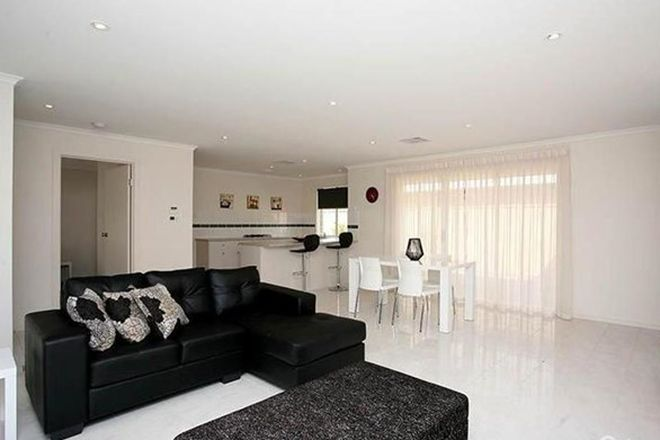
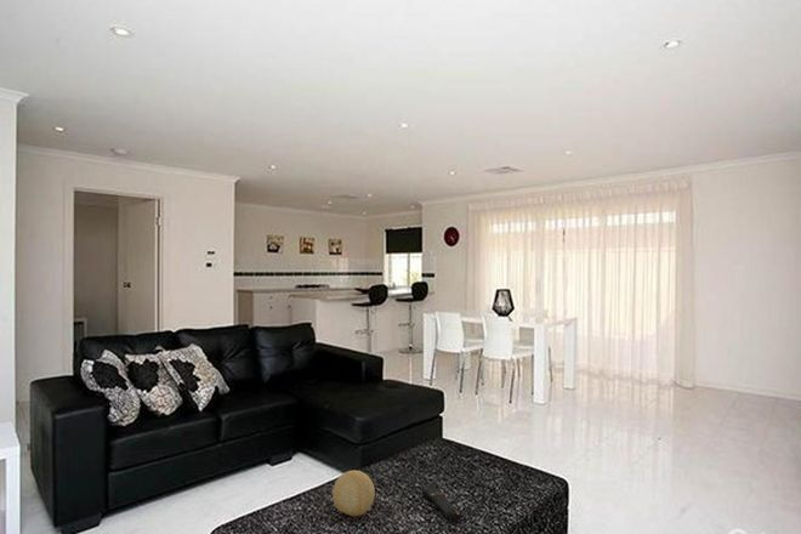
+ remote control [421,485,464,522]
+ decorative ball [331,470,376,517]
